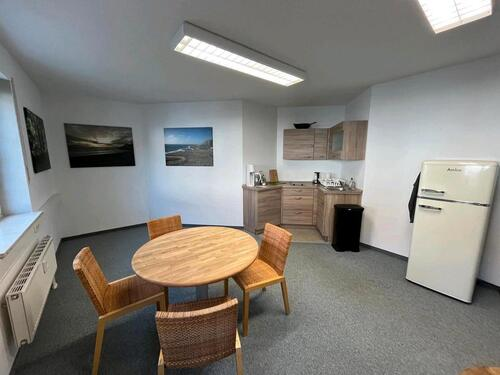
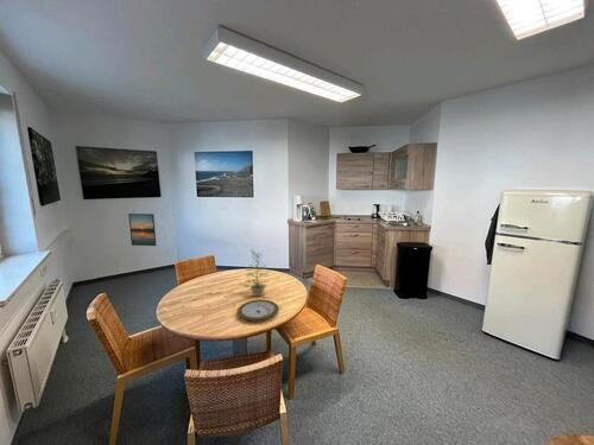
+ plant [241,249,270,298]
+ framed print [127,212,157,247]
+ plate [236,299,280,322]
